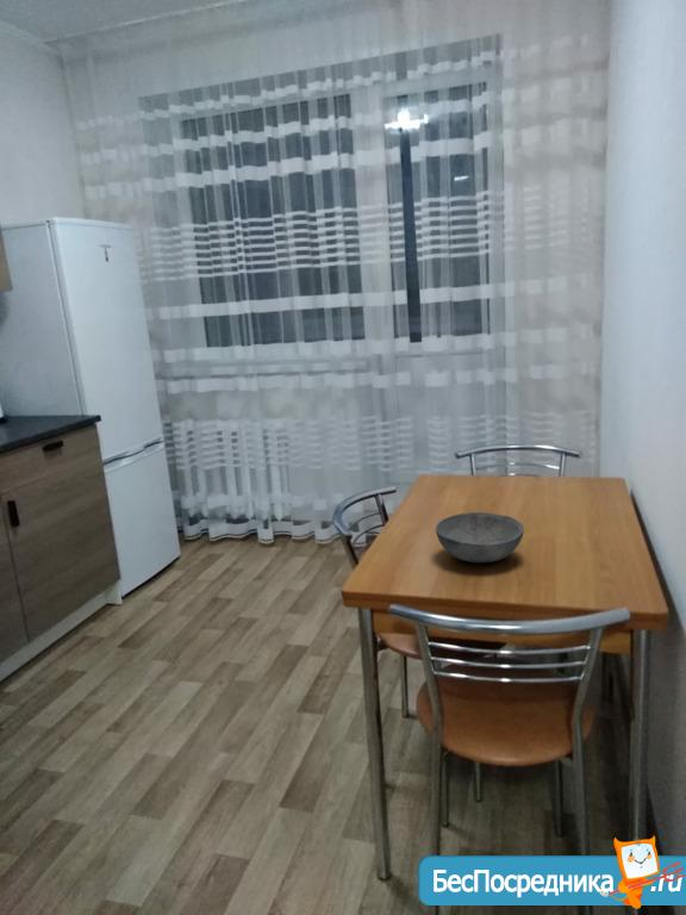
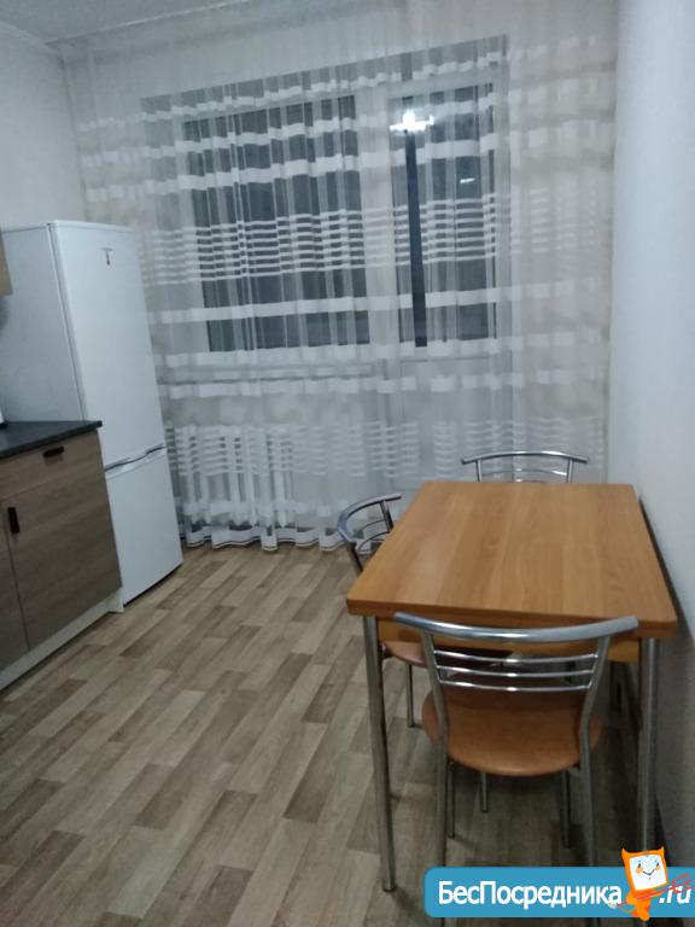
- bowl [435,511,525,564]
